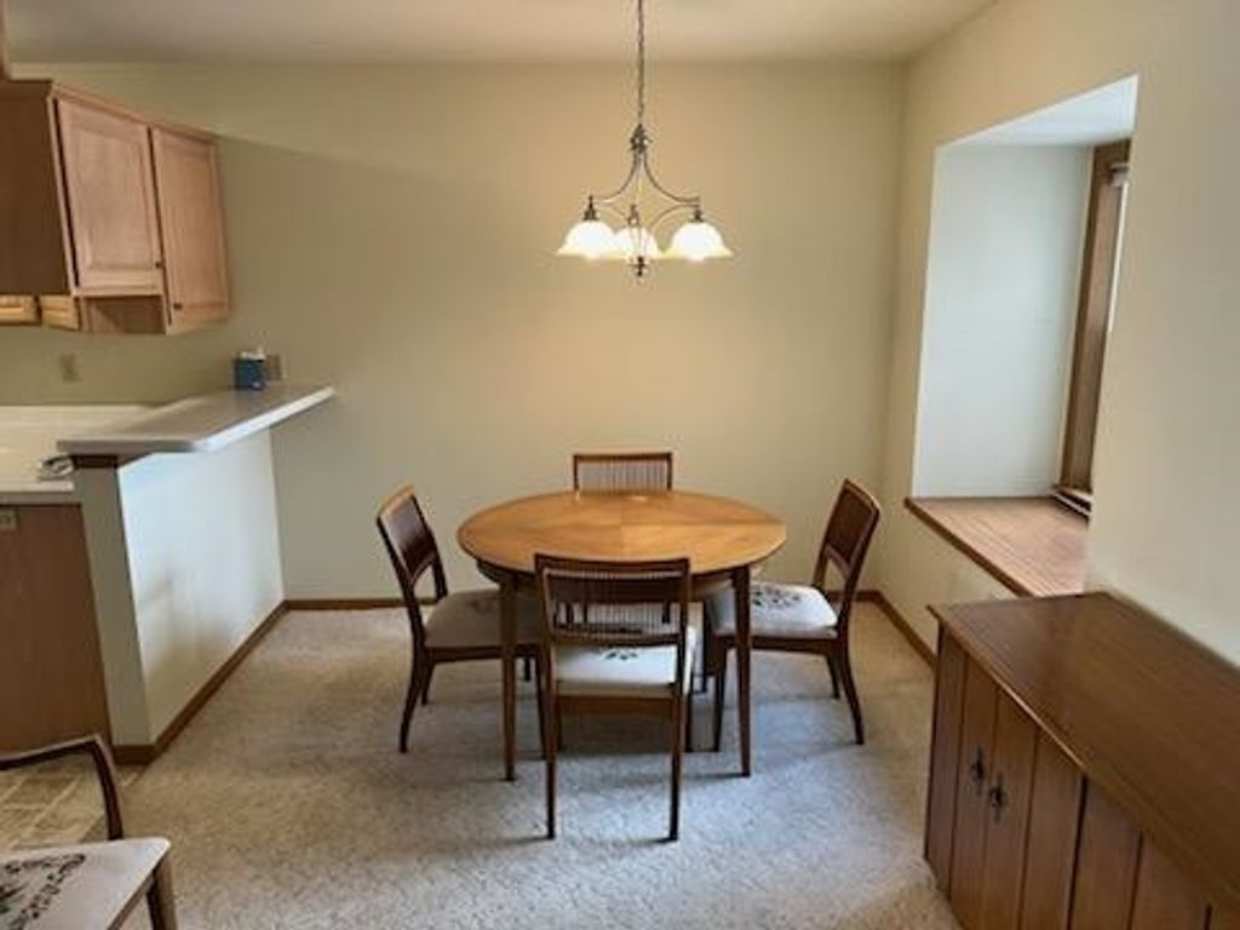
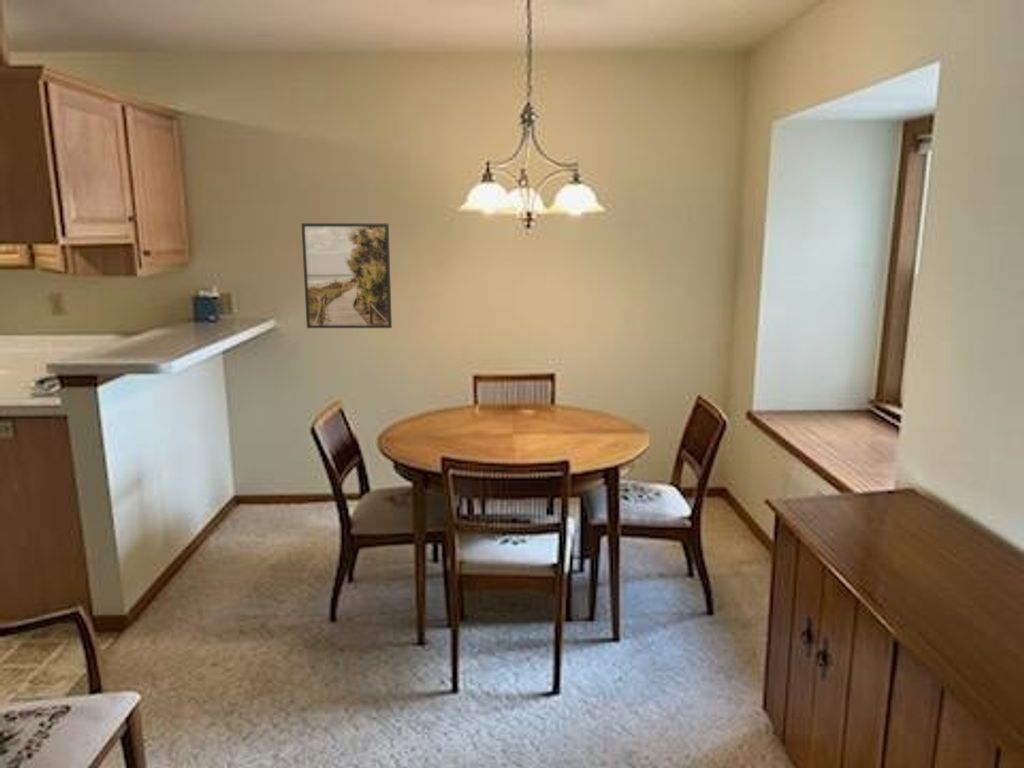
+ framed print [300,222,393,329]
